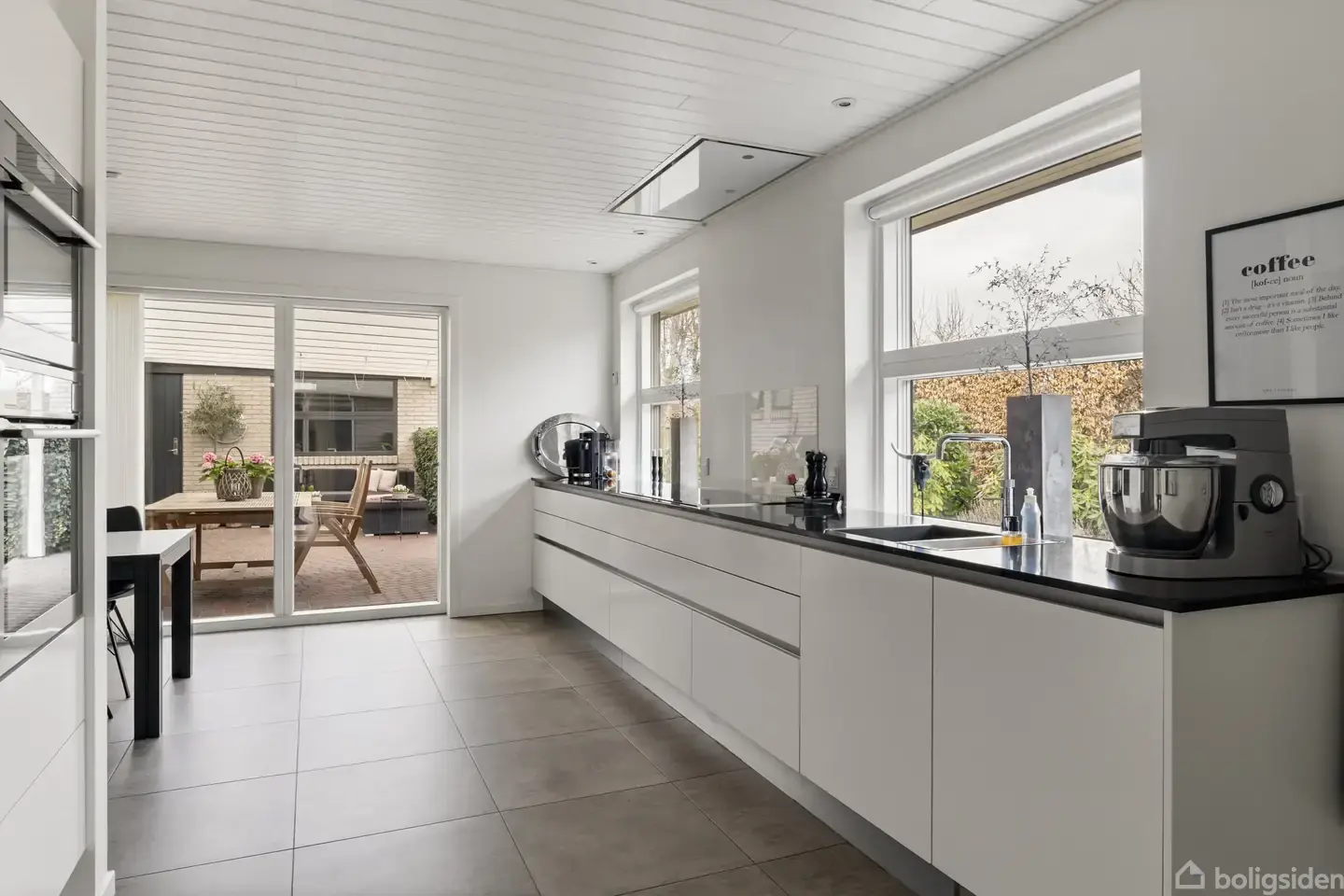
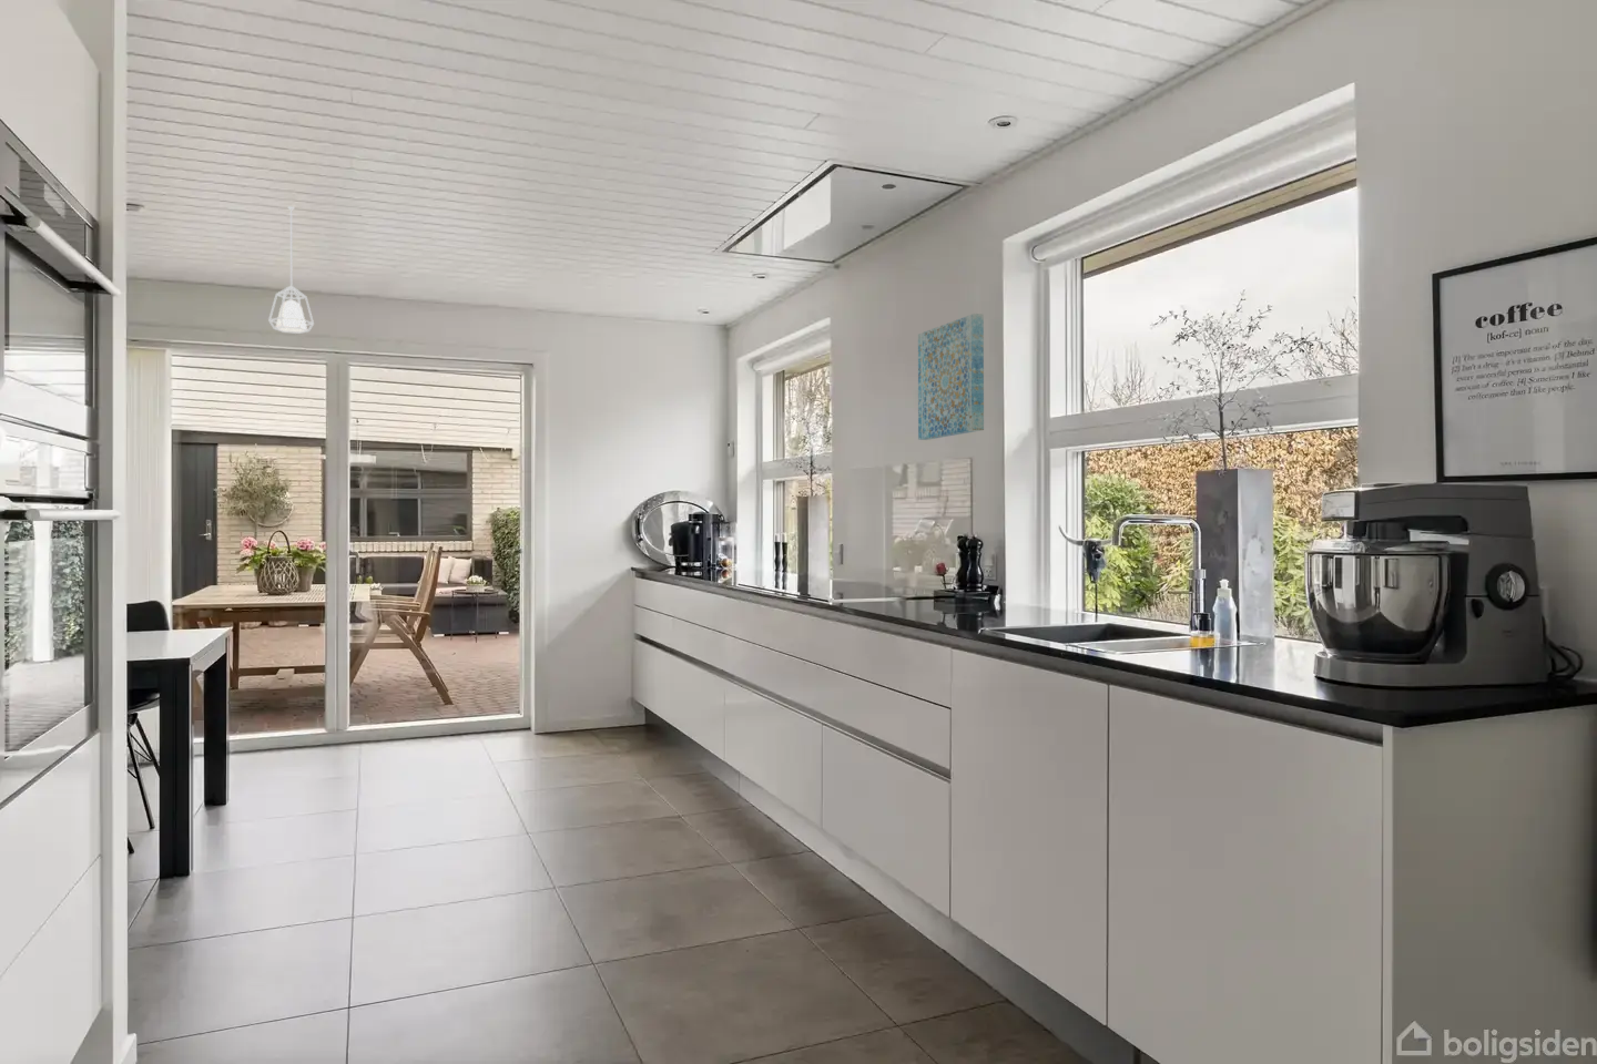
+ pendant lamp [267,205,315,335]
+ wall art [917,312,985,441]
